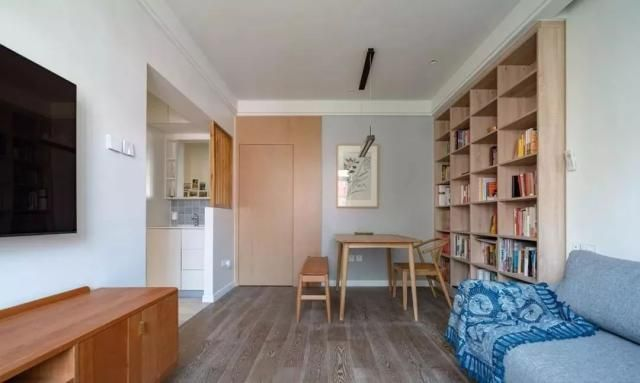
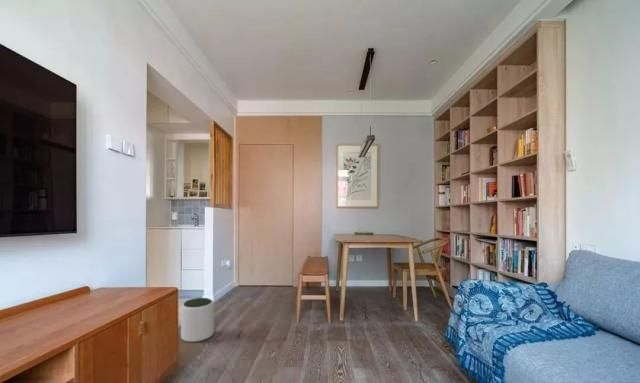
+ plant pot [180,297,215,343]
